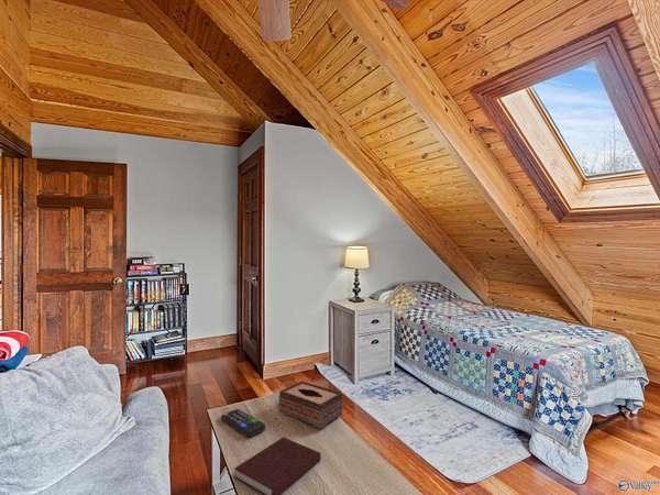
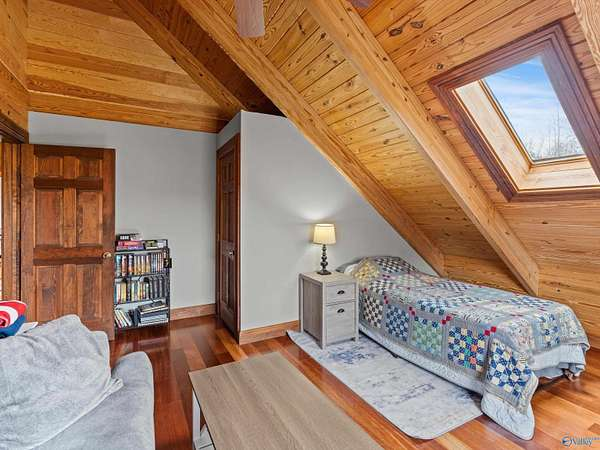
- notebook [233,437,321,495]
- tissue box [277,381,344,430]
- remote control [220,408,266,438]
